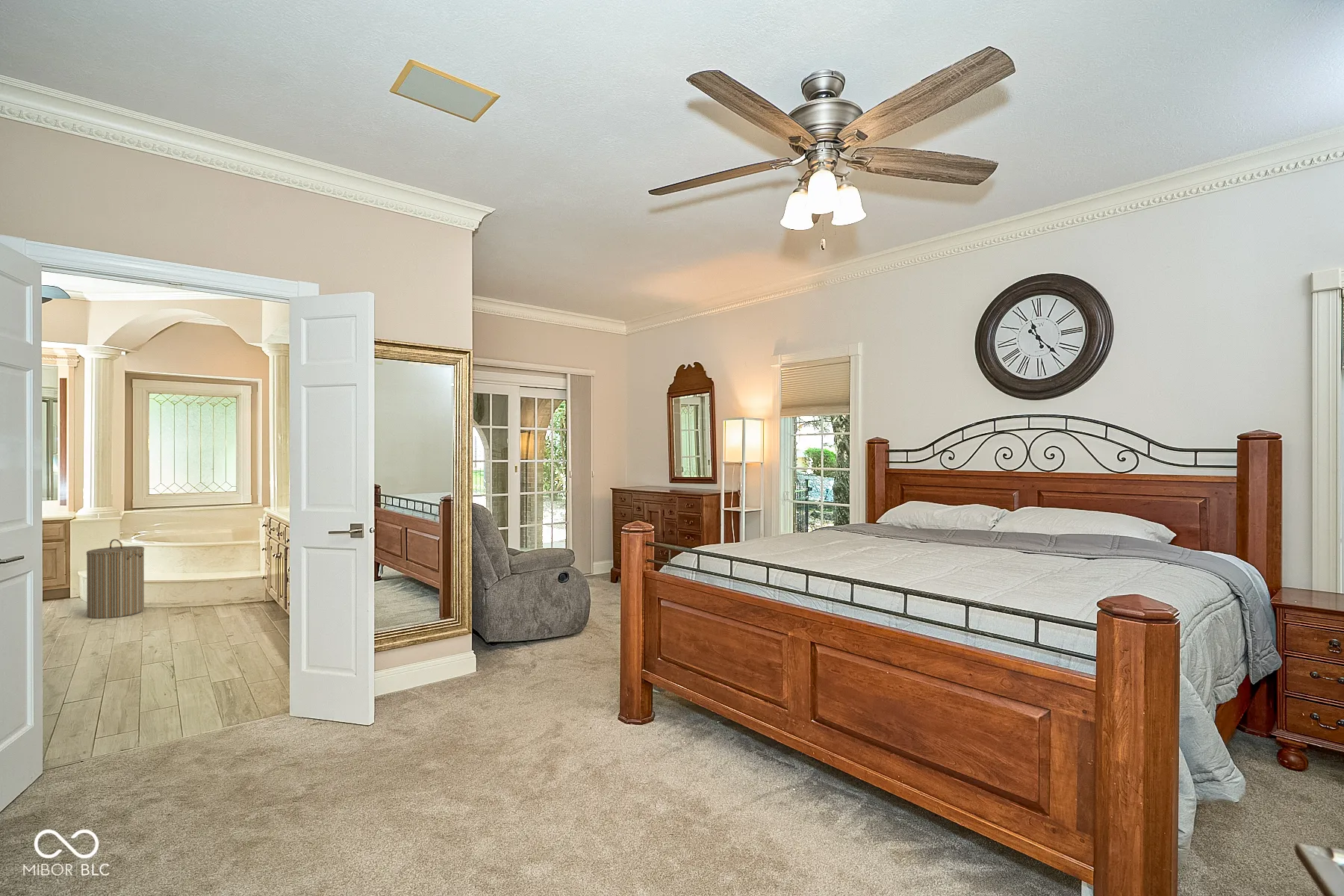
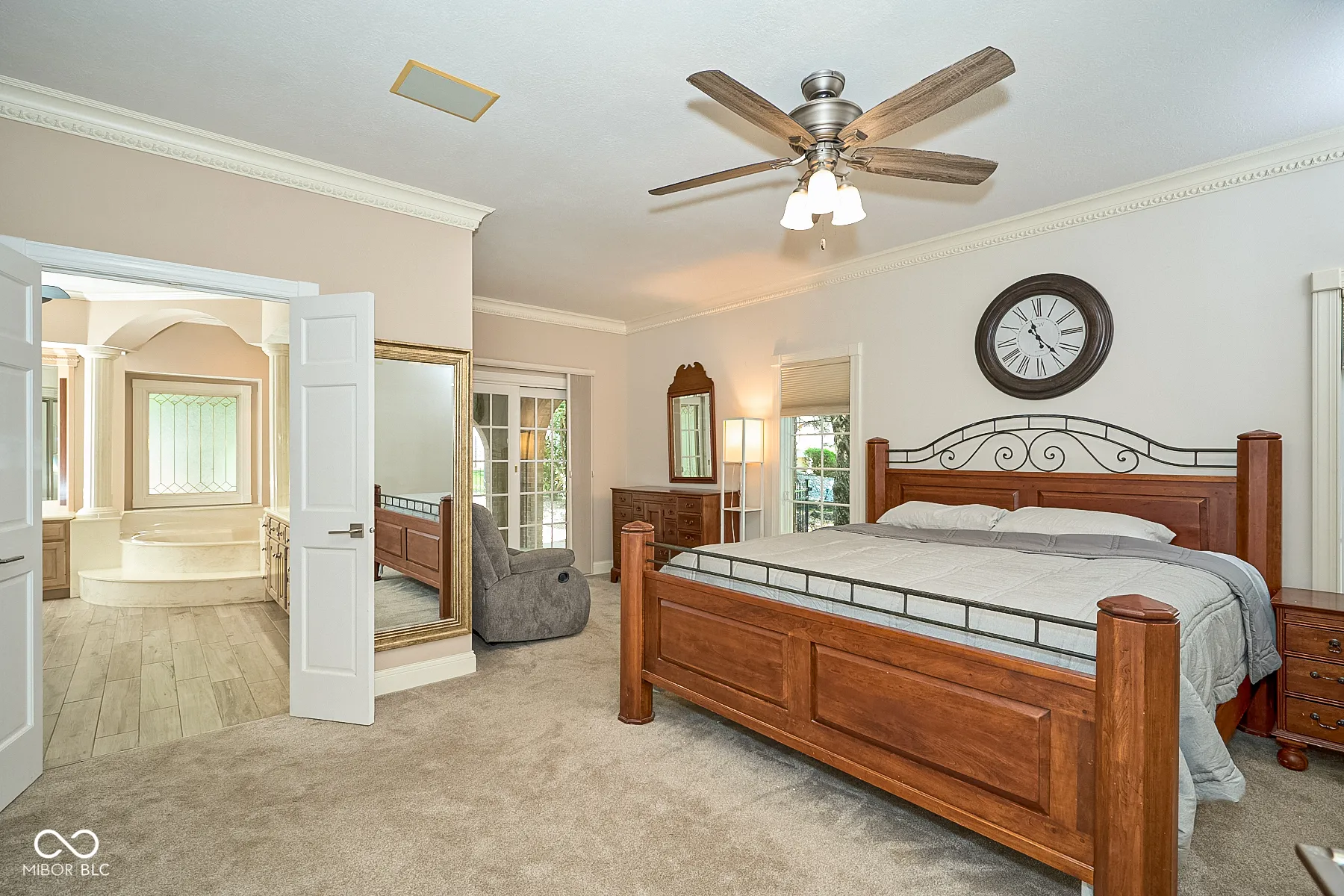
- laundry hamper [86,538,145,619]
